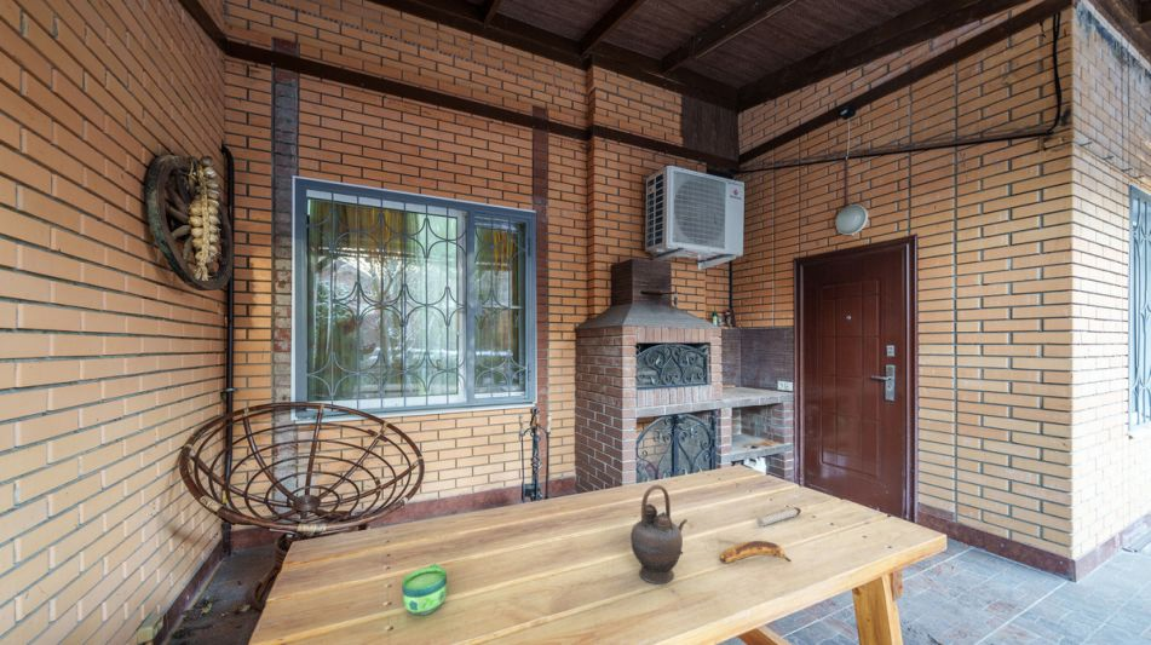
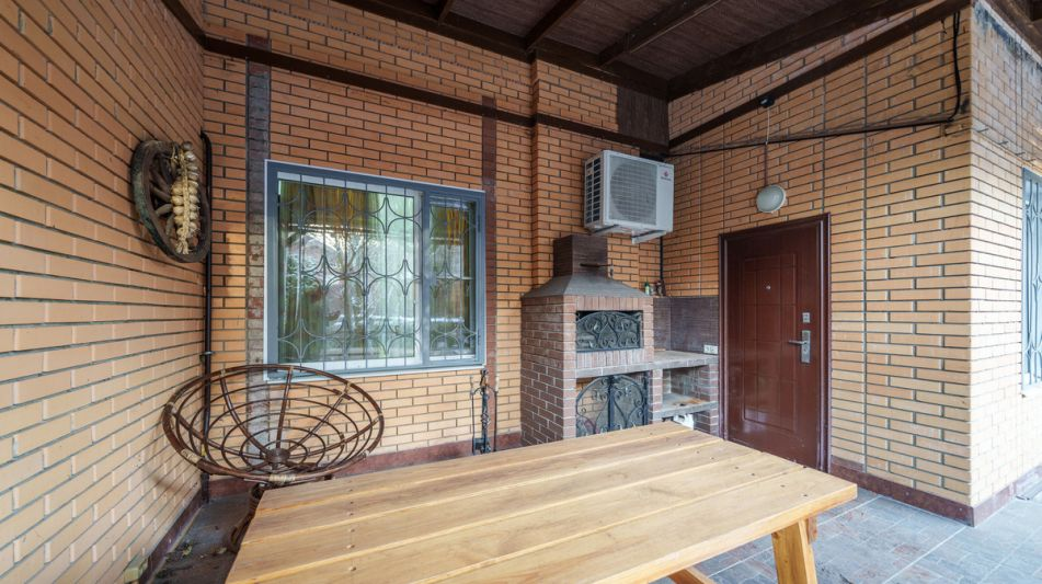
- candle [755,506,802,528]
- cup [401,563,448,616]
- teapot [629,484,689,584]
- banana [719,540,793,565]
